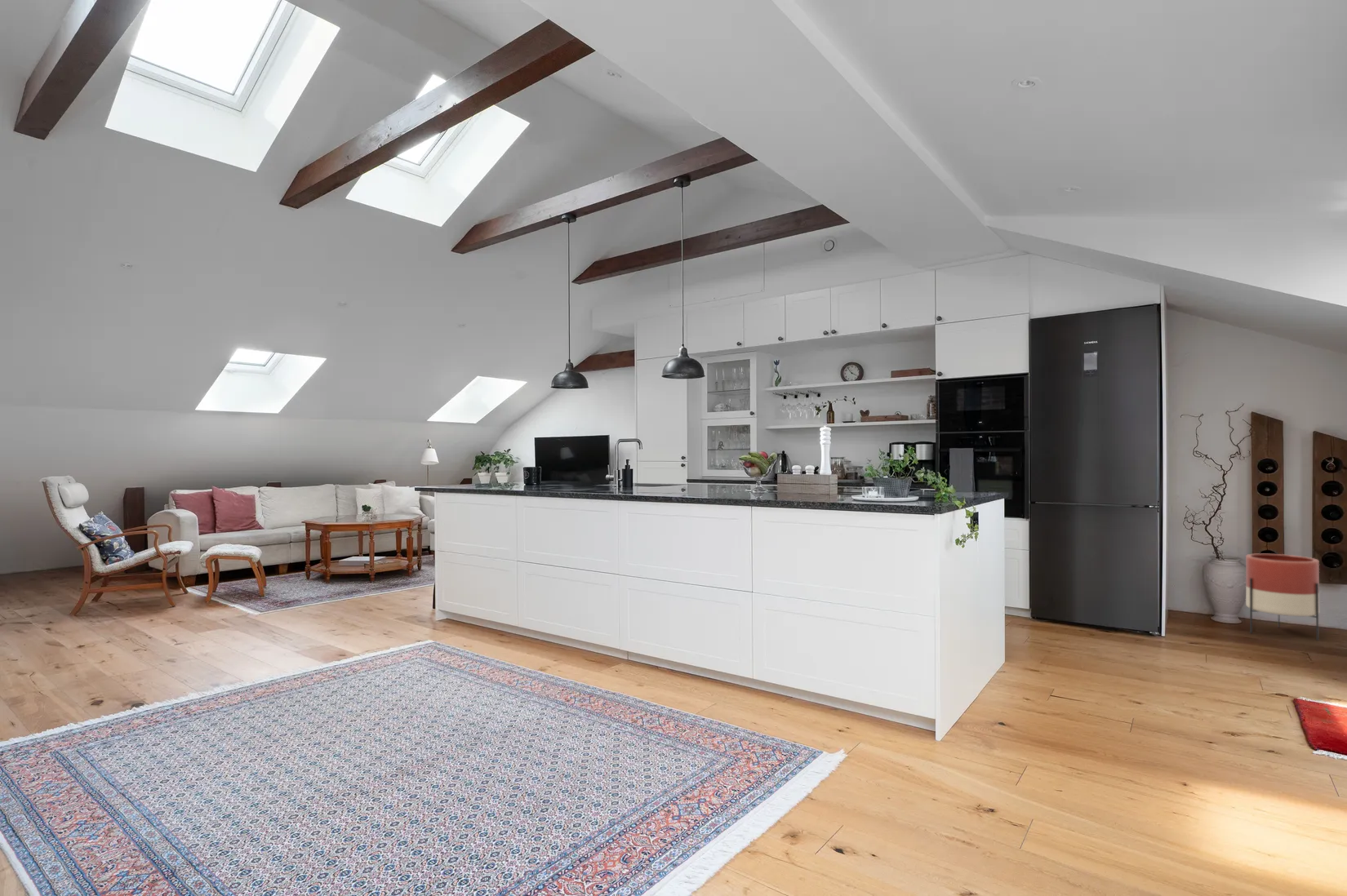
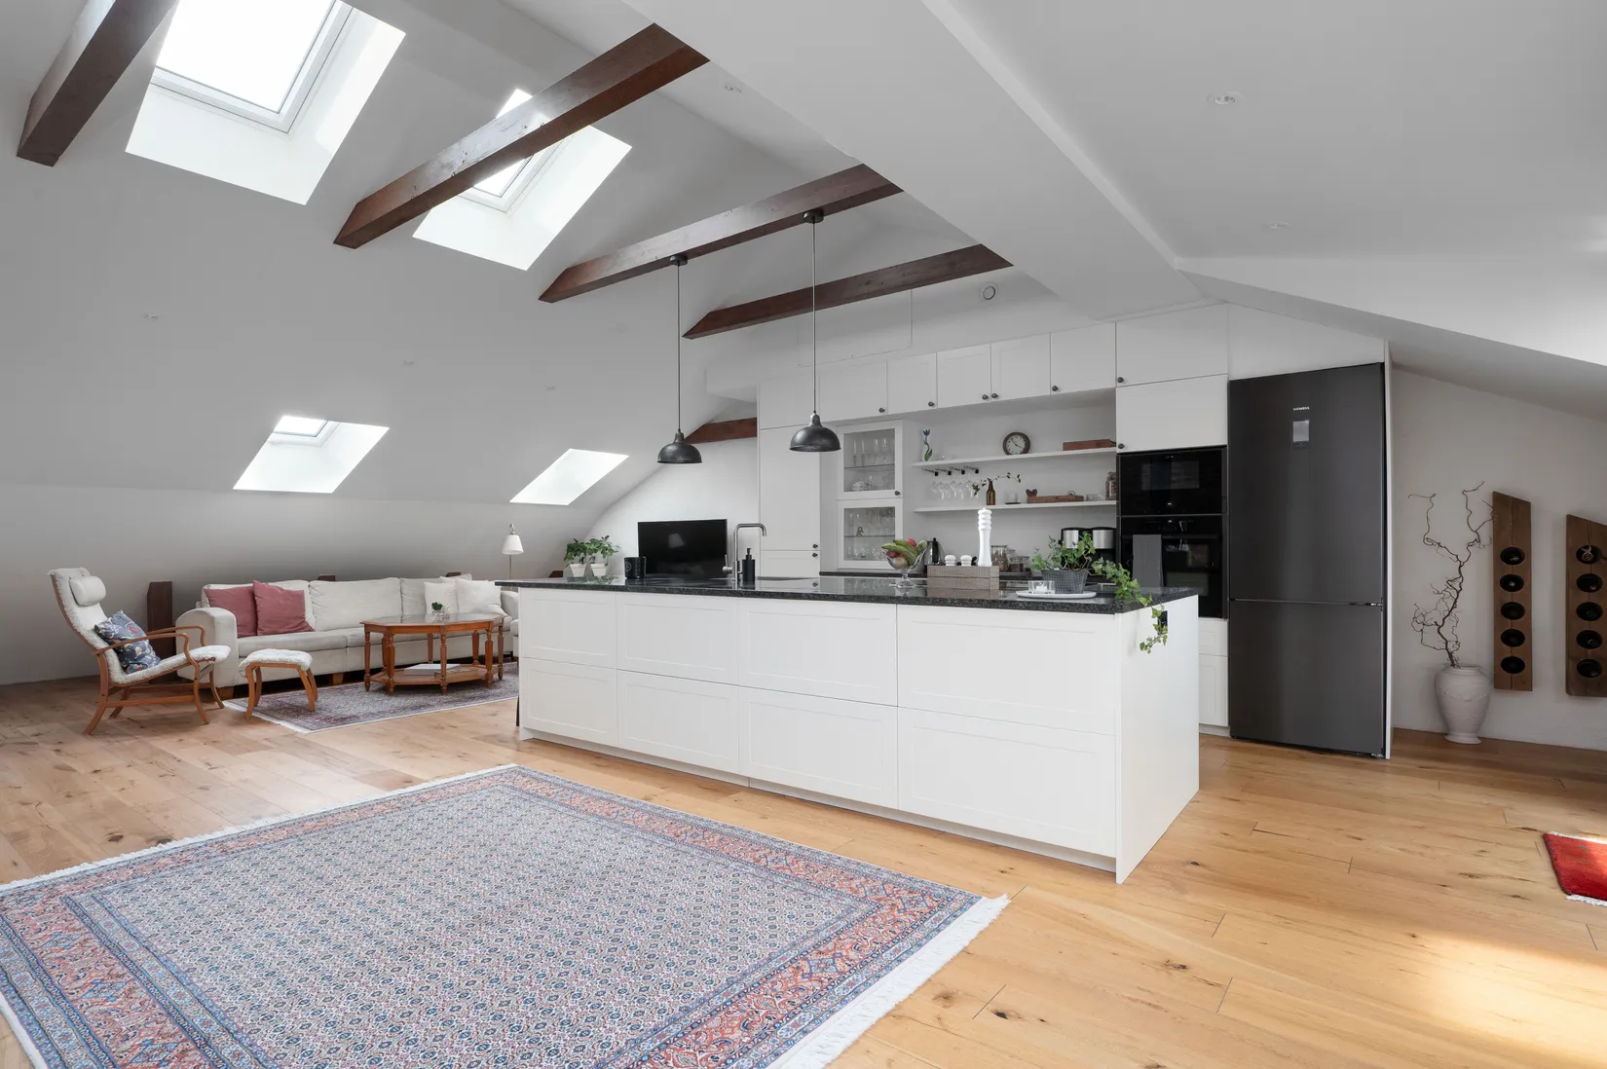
- planter [1245,552,1320,641]
